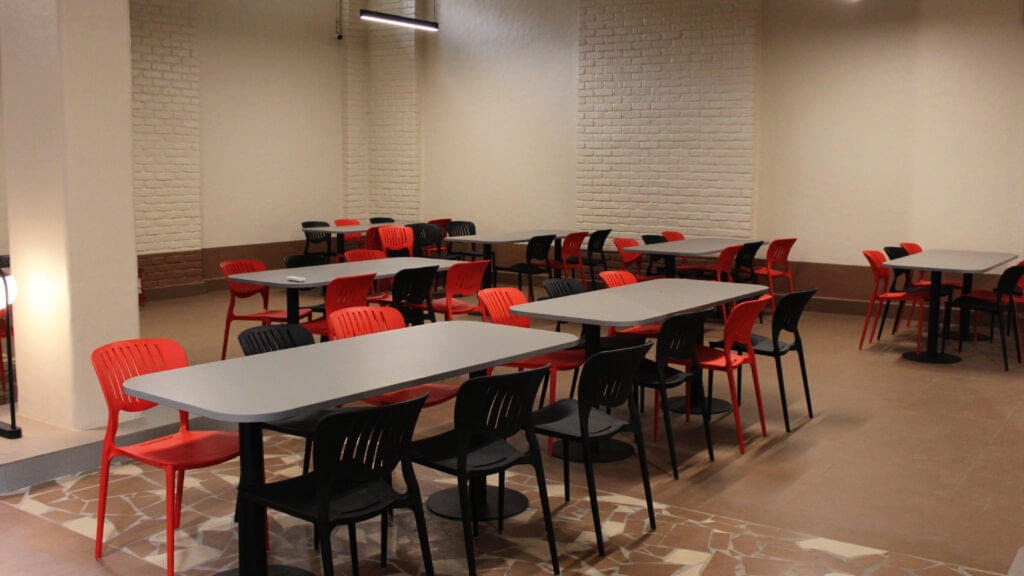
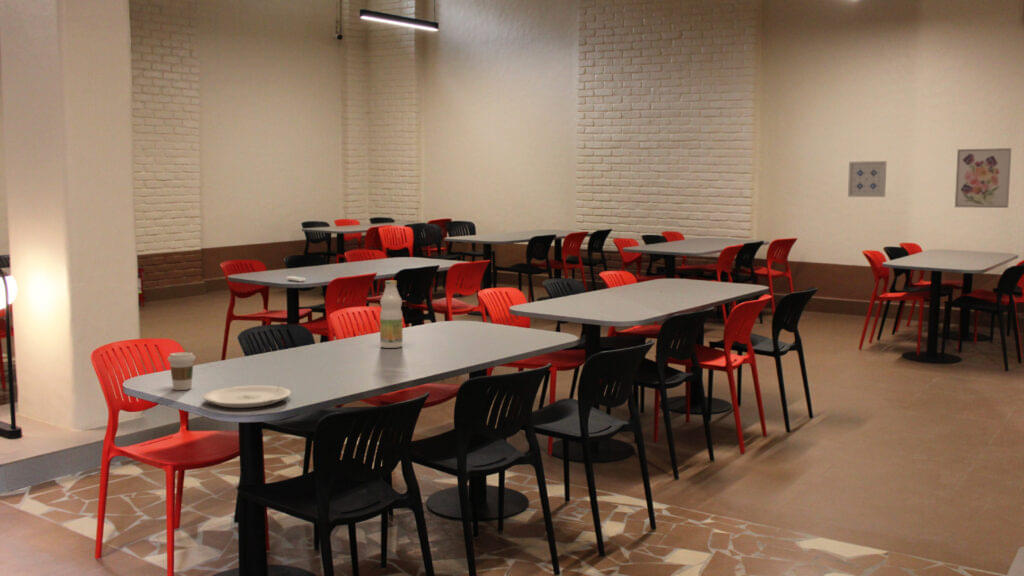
+ wall art [847,160,888,198]
+ coffee cup [167,351,196,391]
+ plate [202,385,292,409]
+ bottle [379,280,404,349]
+ wall art [954,147,1013,209]
